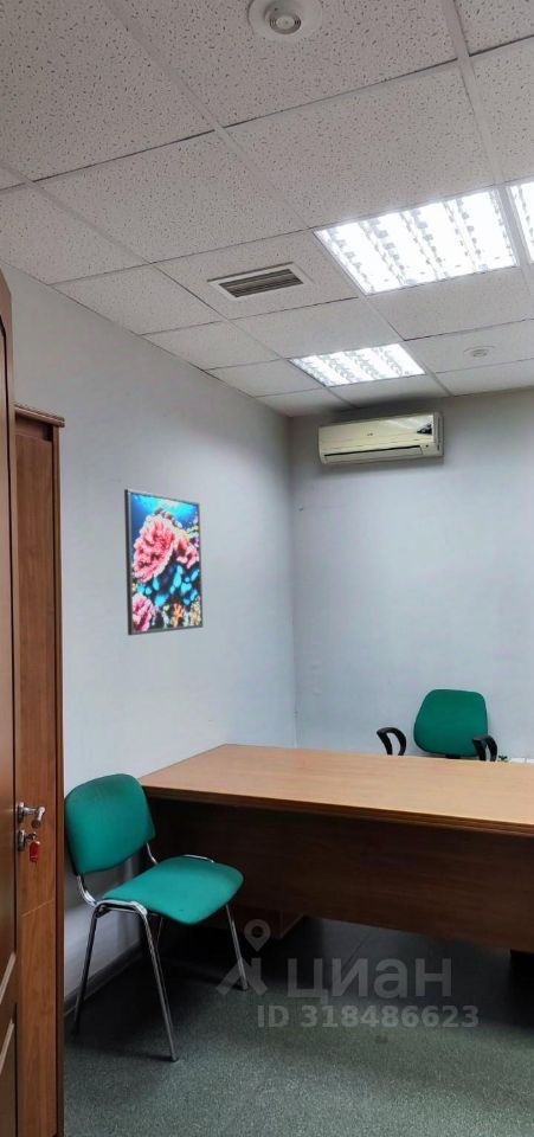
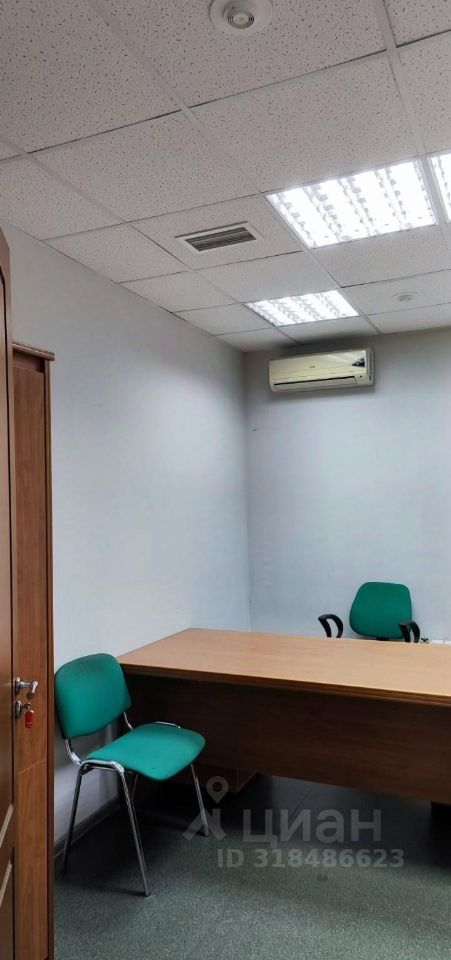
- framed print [123,488,204,636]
